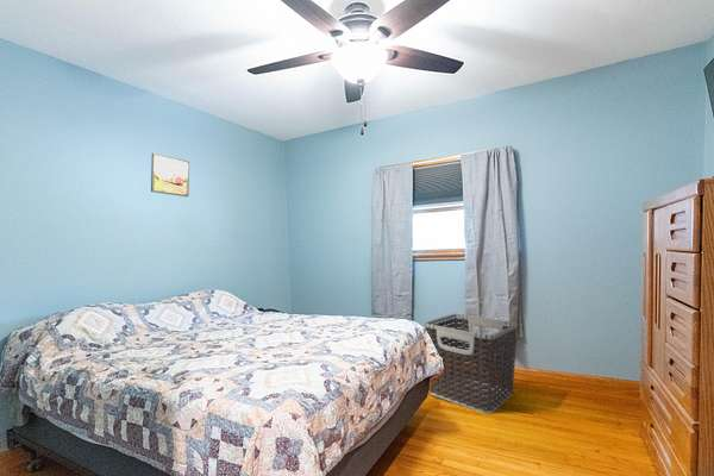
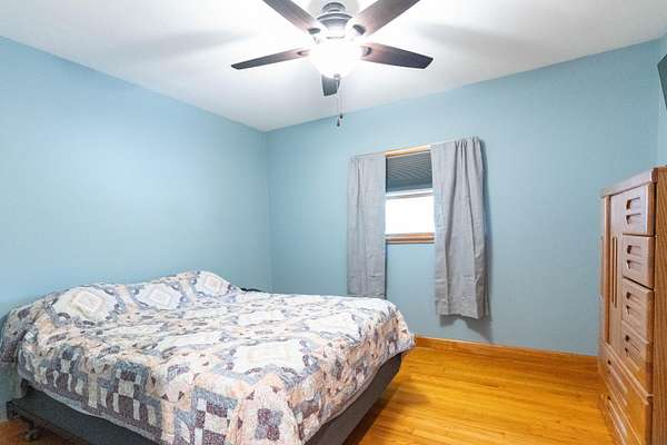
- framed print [150,152,190,198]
- clothes hamper [424,313,519,414]
